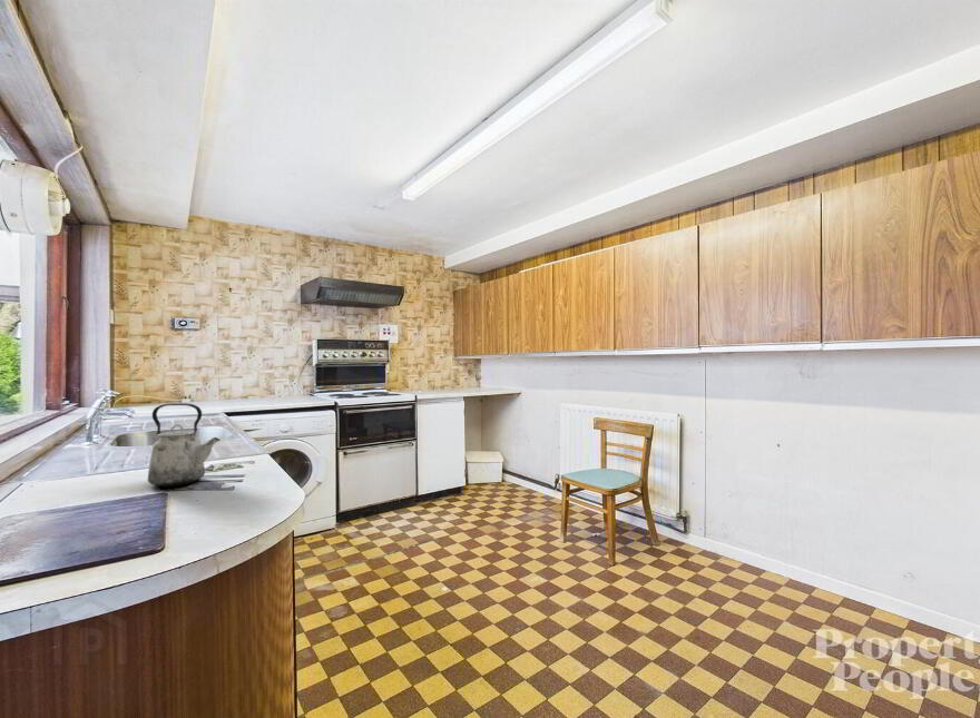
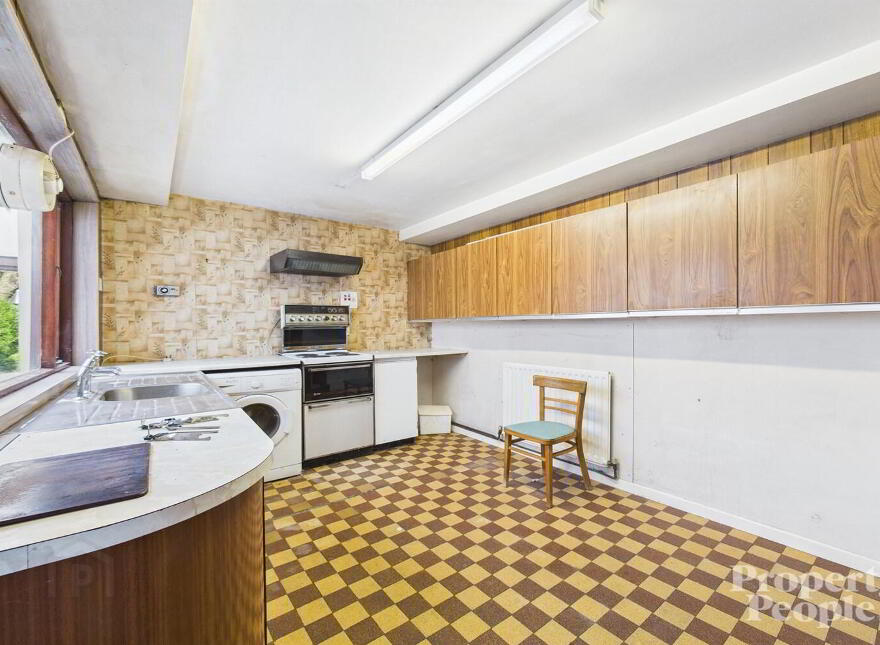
- kettle [147,402,222,488]
